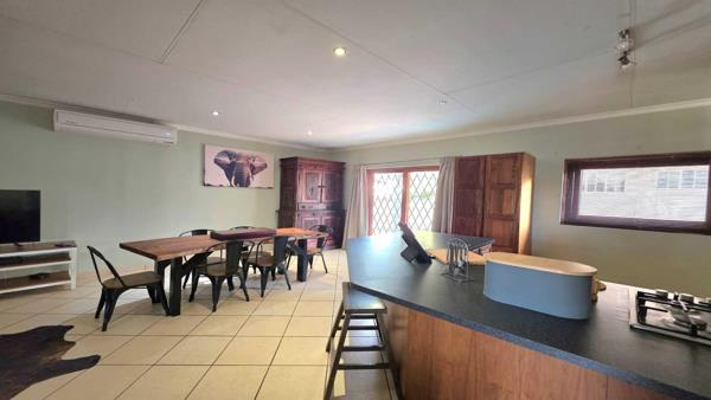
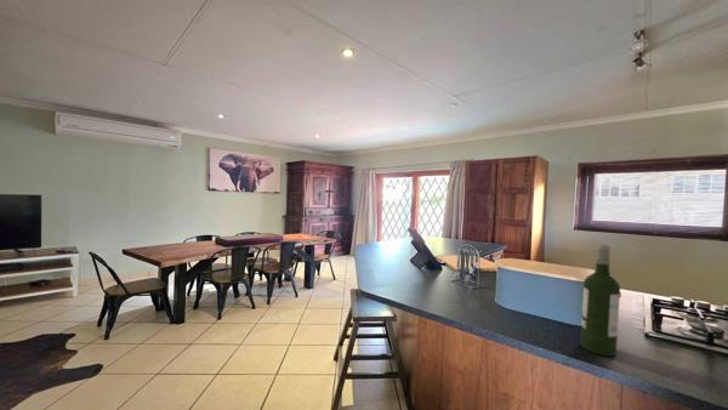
+ wine bottle [579,243,621,357]
